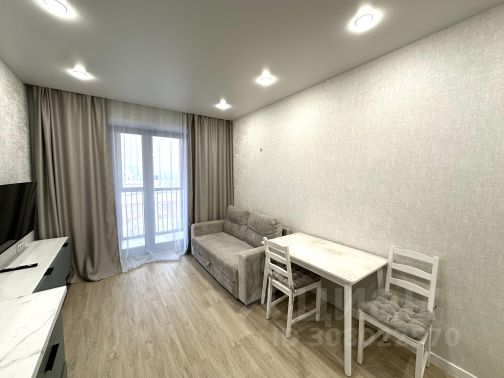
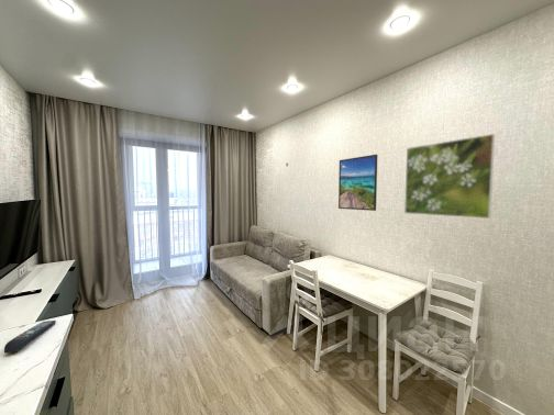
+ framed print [337,154,378,212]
+ remote control [3,319,57,355]
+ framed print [403,133,496,220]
